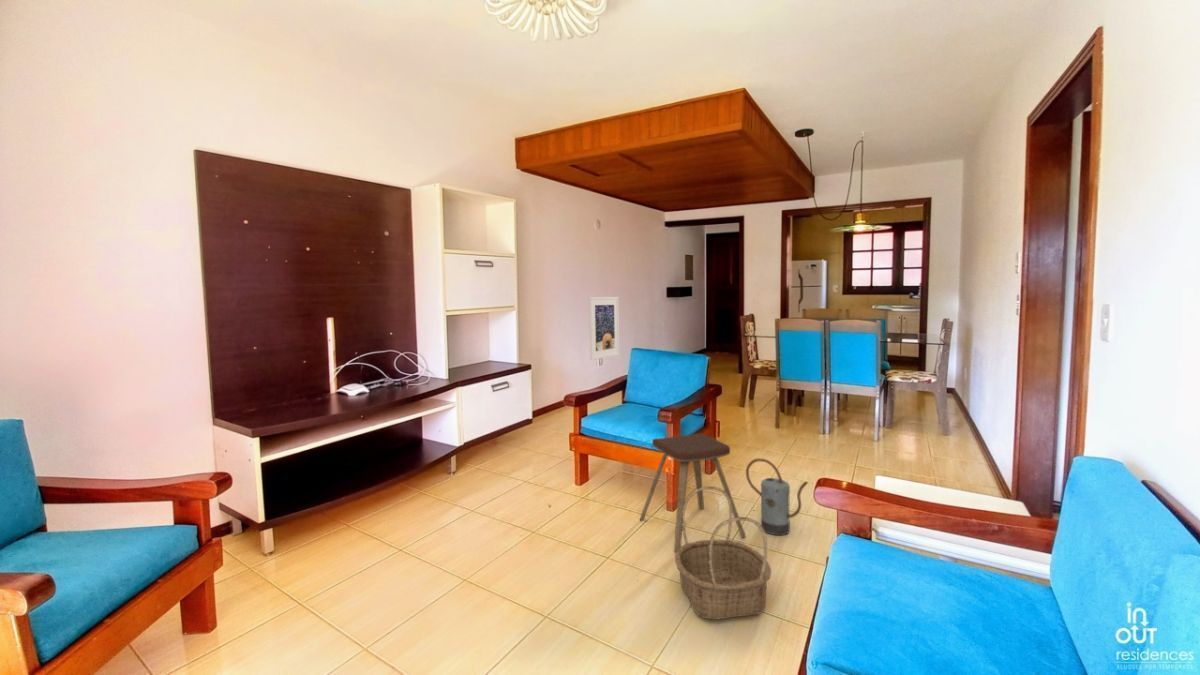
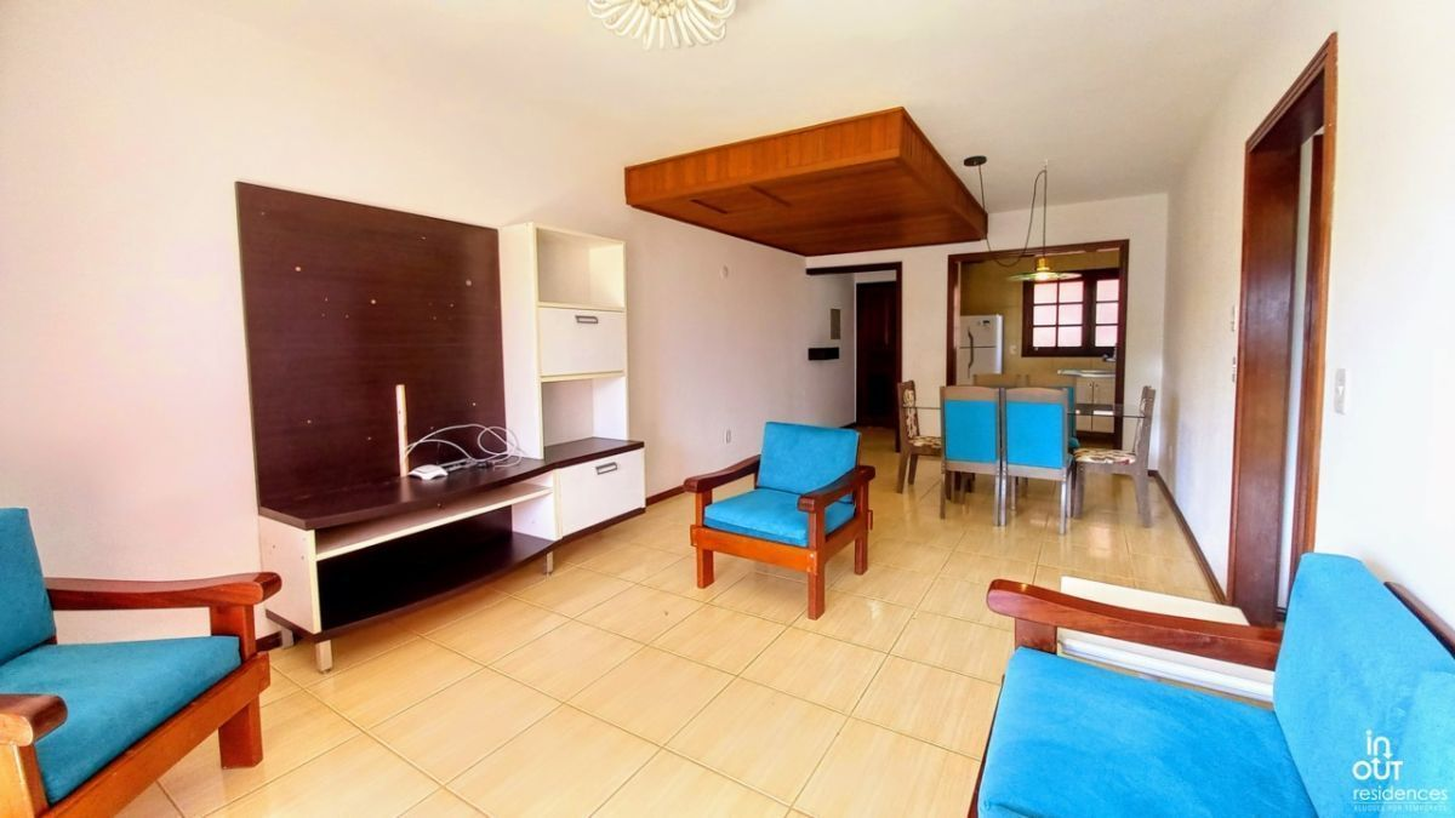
- music stool [639,432,747,554]
- basket [674,485,772,620]
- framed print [588,296,620,361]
- watering can [745,457,809,536]
